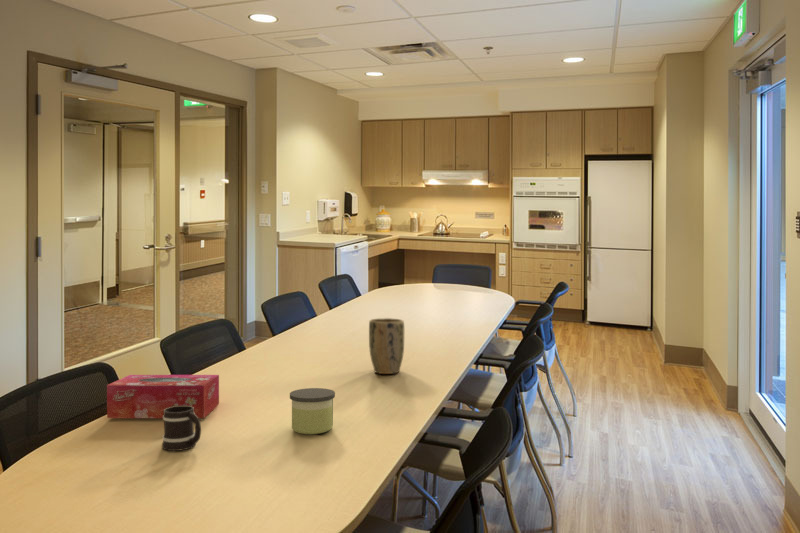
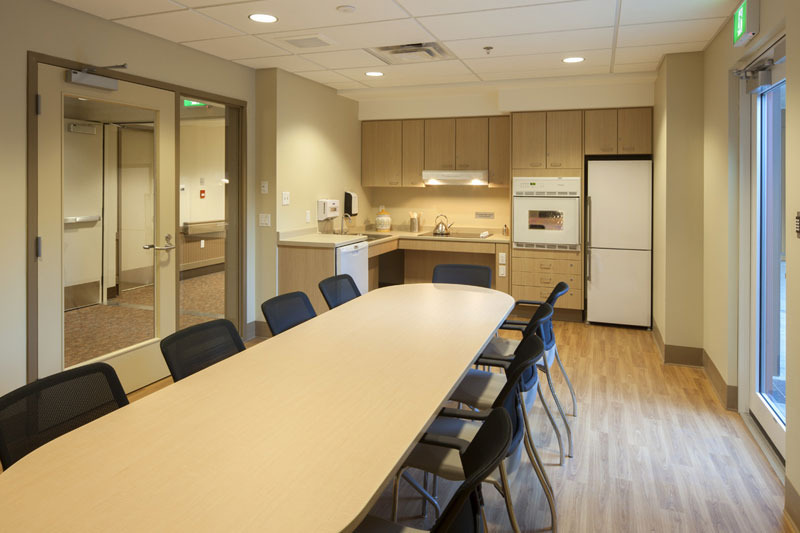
- plant pot [368,317,405,375]
- tissue box [106,374,220,419]
- mug [161,406,202,452]
- candle [289,387,336,435]
